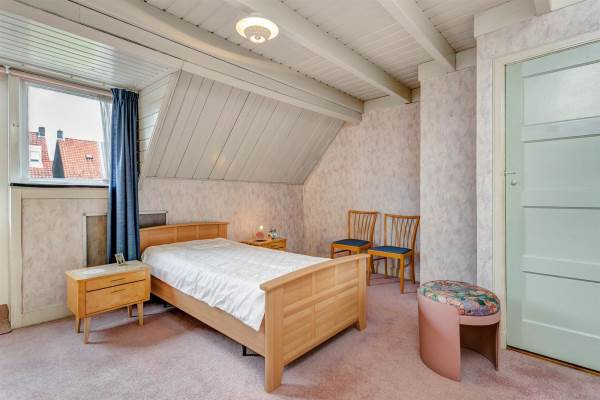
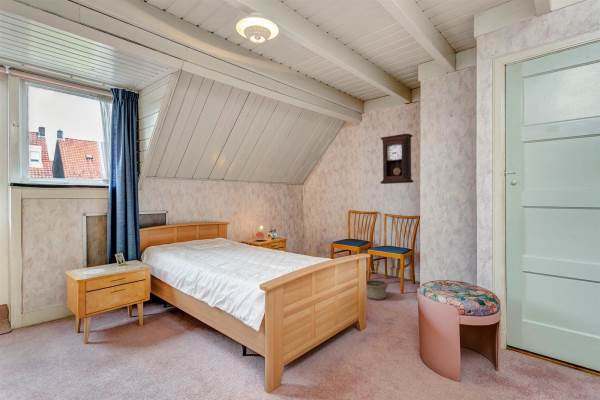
+ pendulum clock [380,133,414,185]
+ basket [366,270,389,301]
